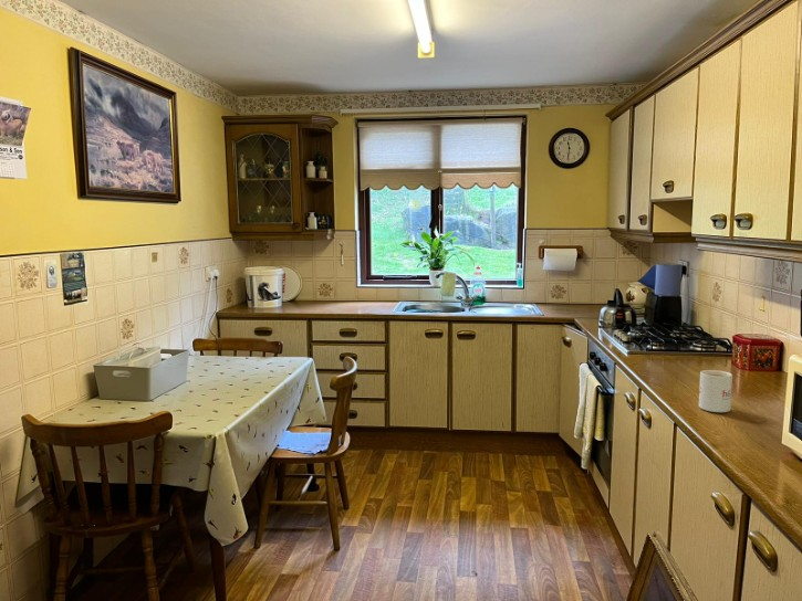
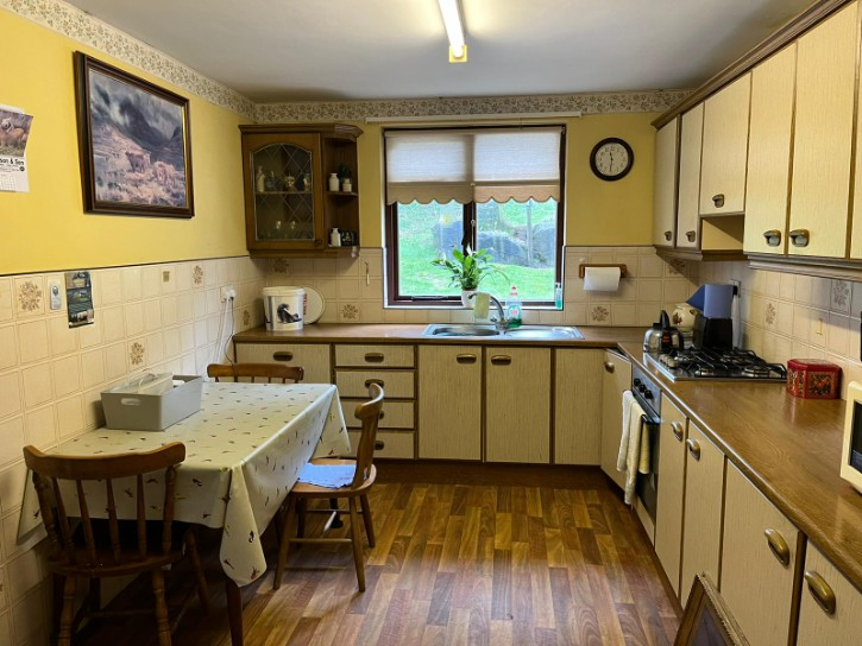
- mug [698,369,733,413]
